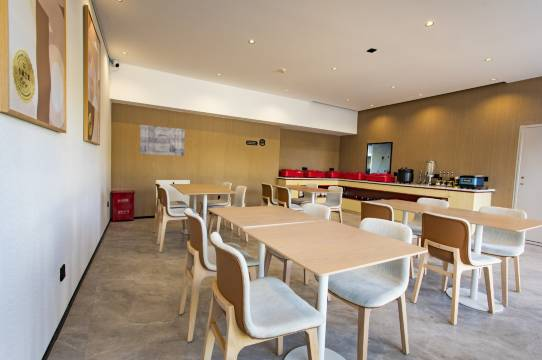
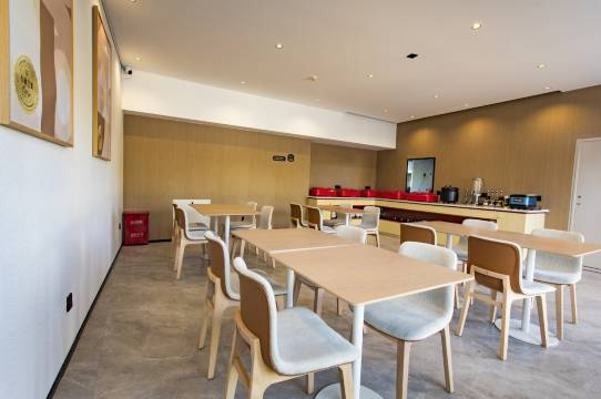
- wall art [139,124,186,157]
